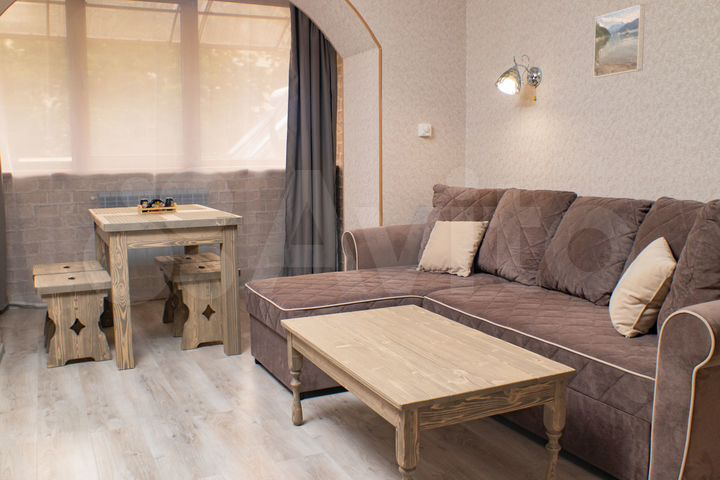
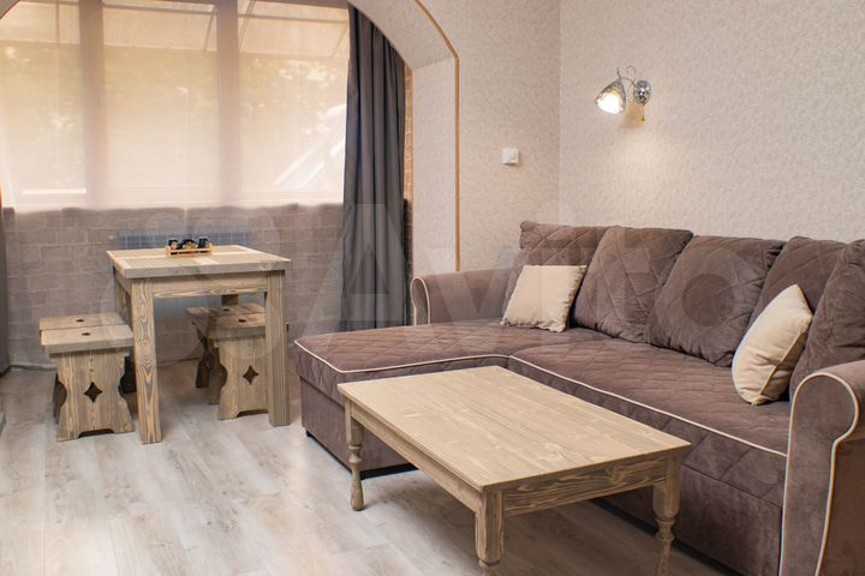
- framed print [592,3,646,79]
